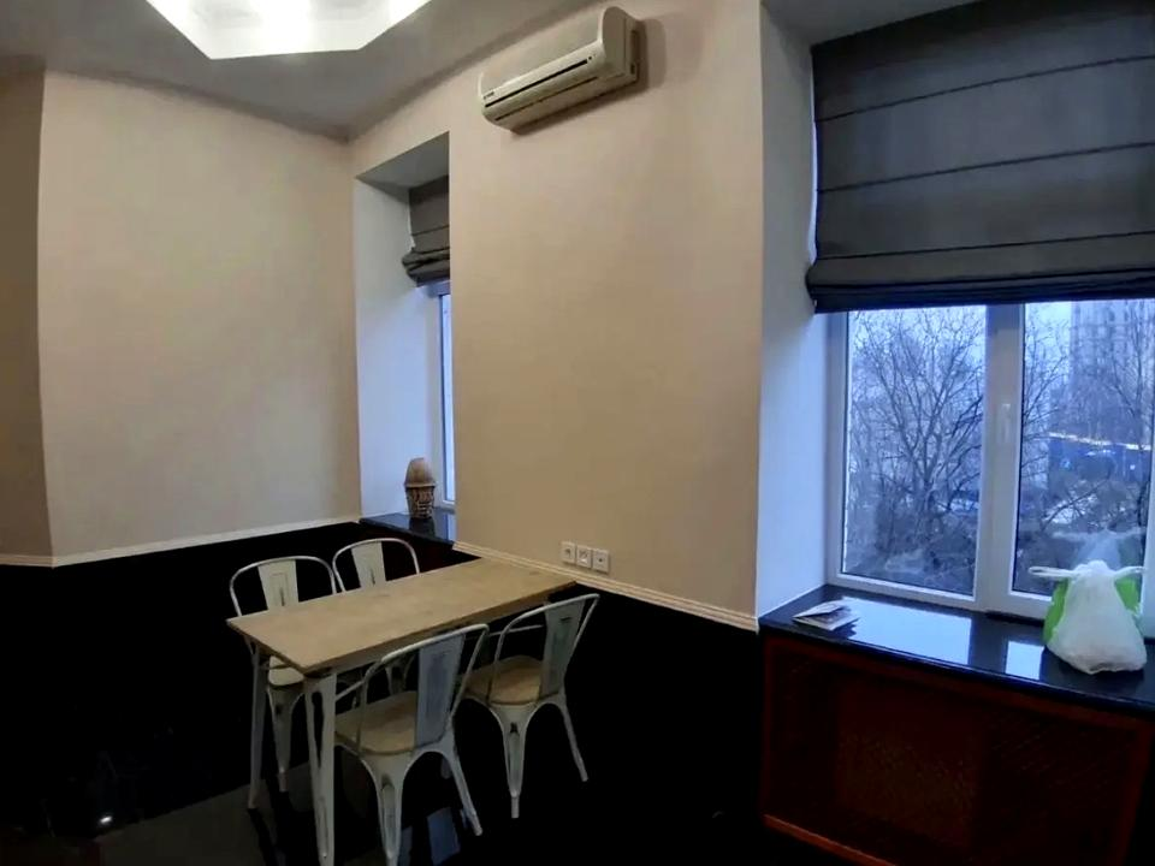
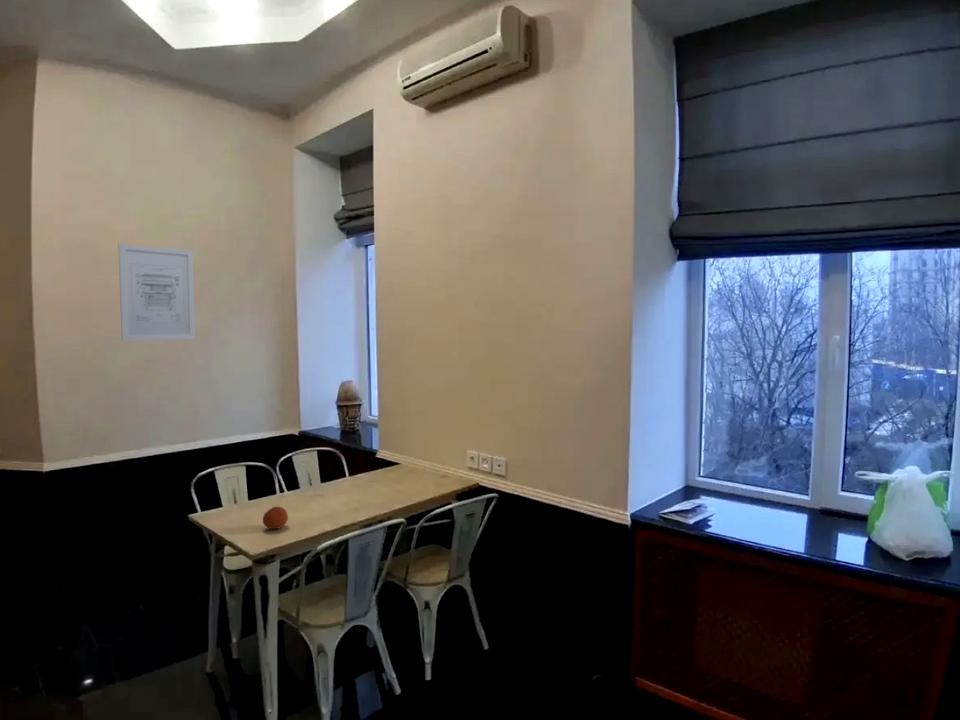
+ fruit [262,506,289,530]
+ wall art [117,243,196,342]
